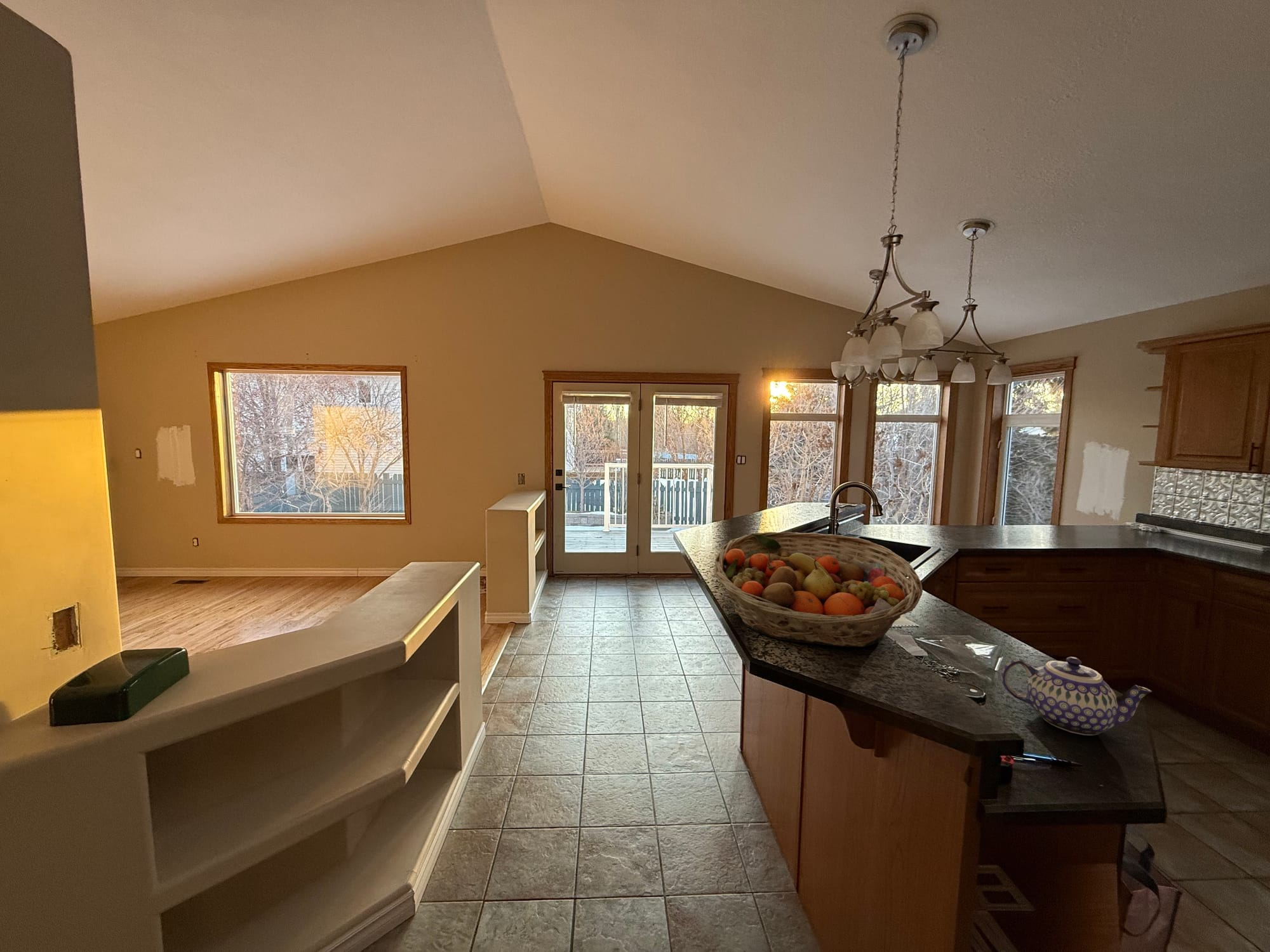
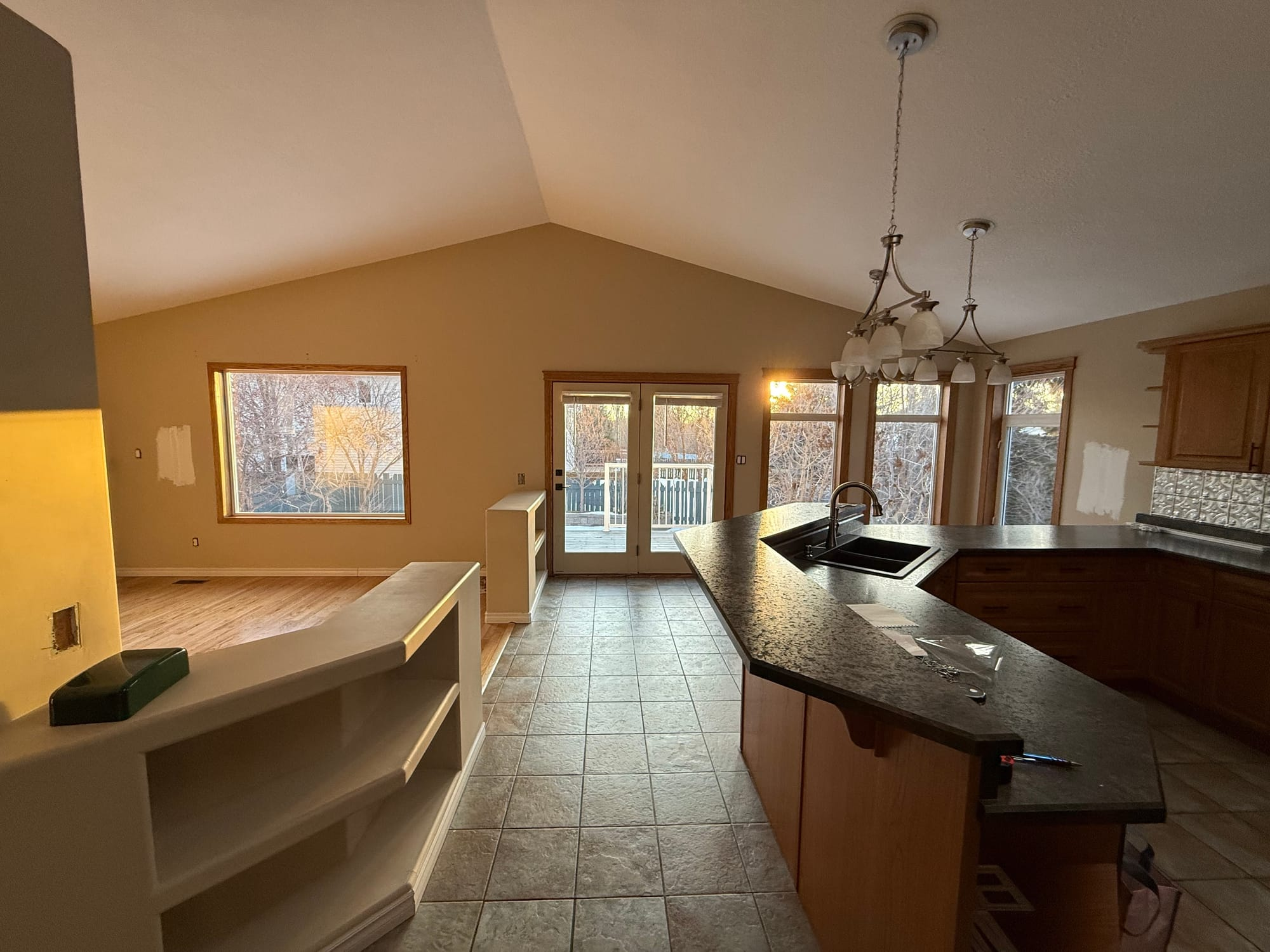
- teapot [1001,656,1153,736]
- fruit basket [713,531,923,647]
